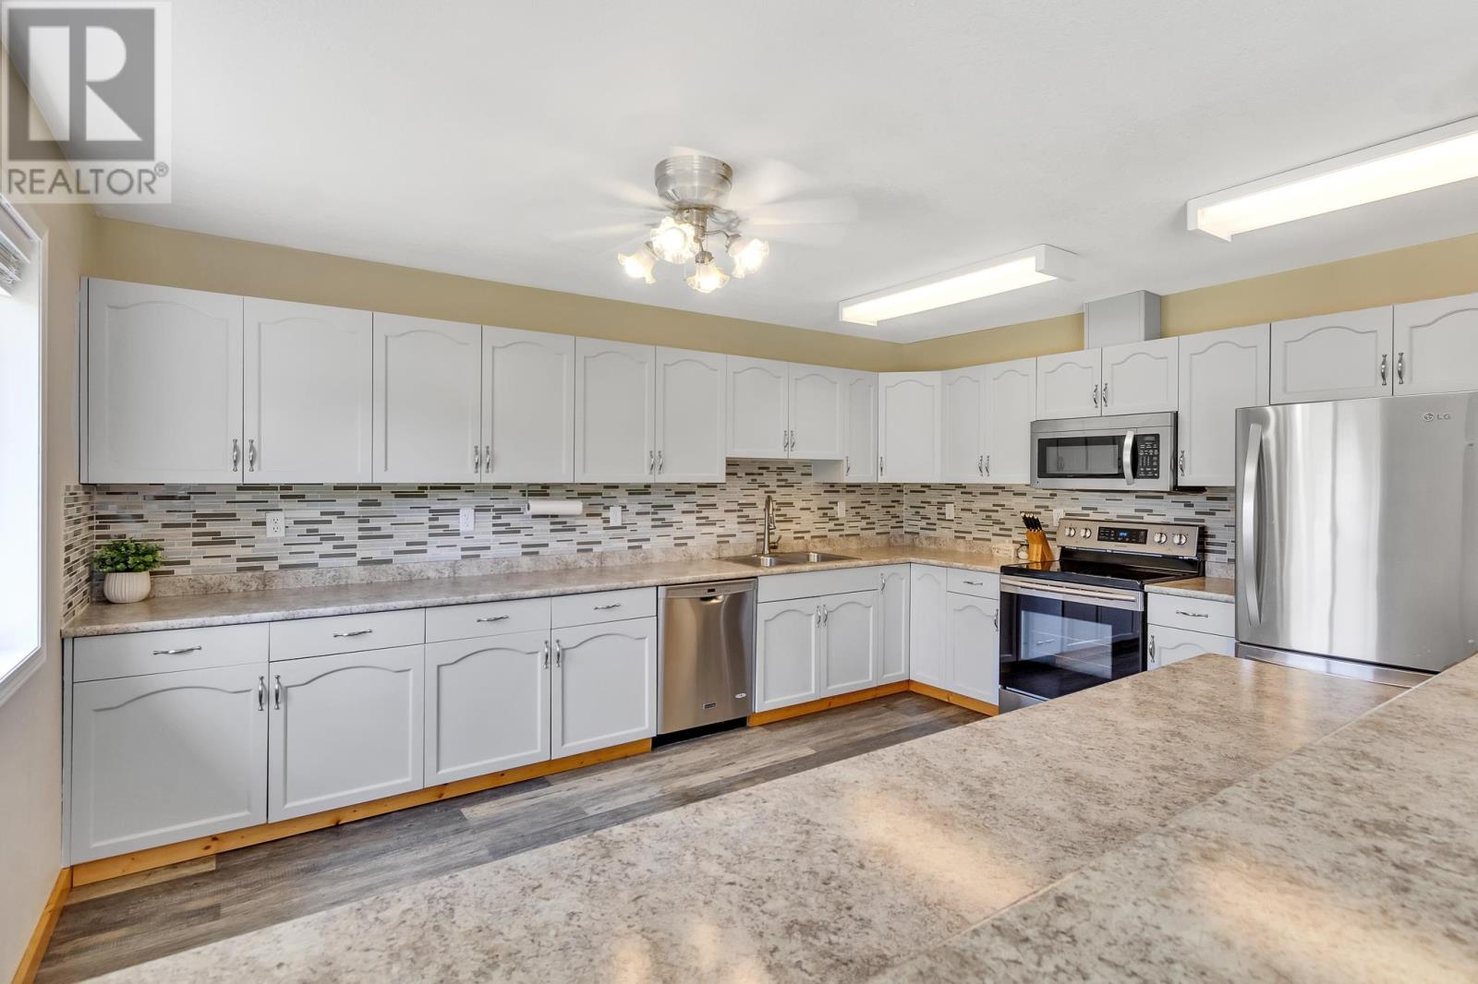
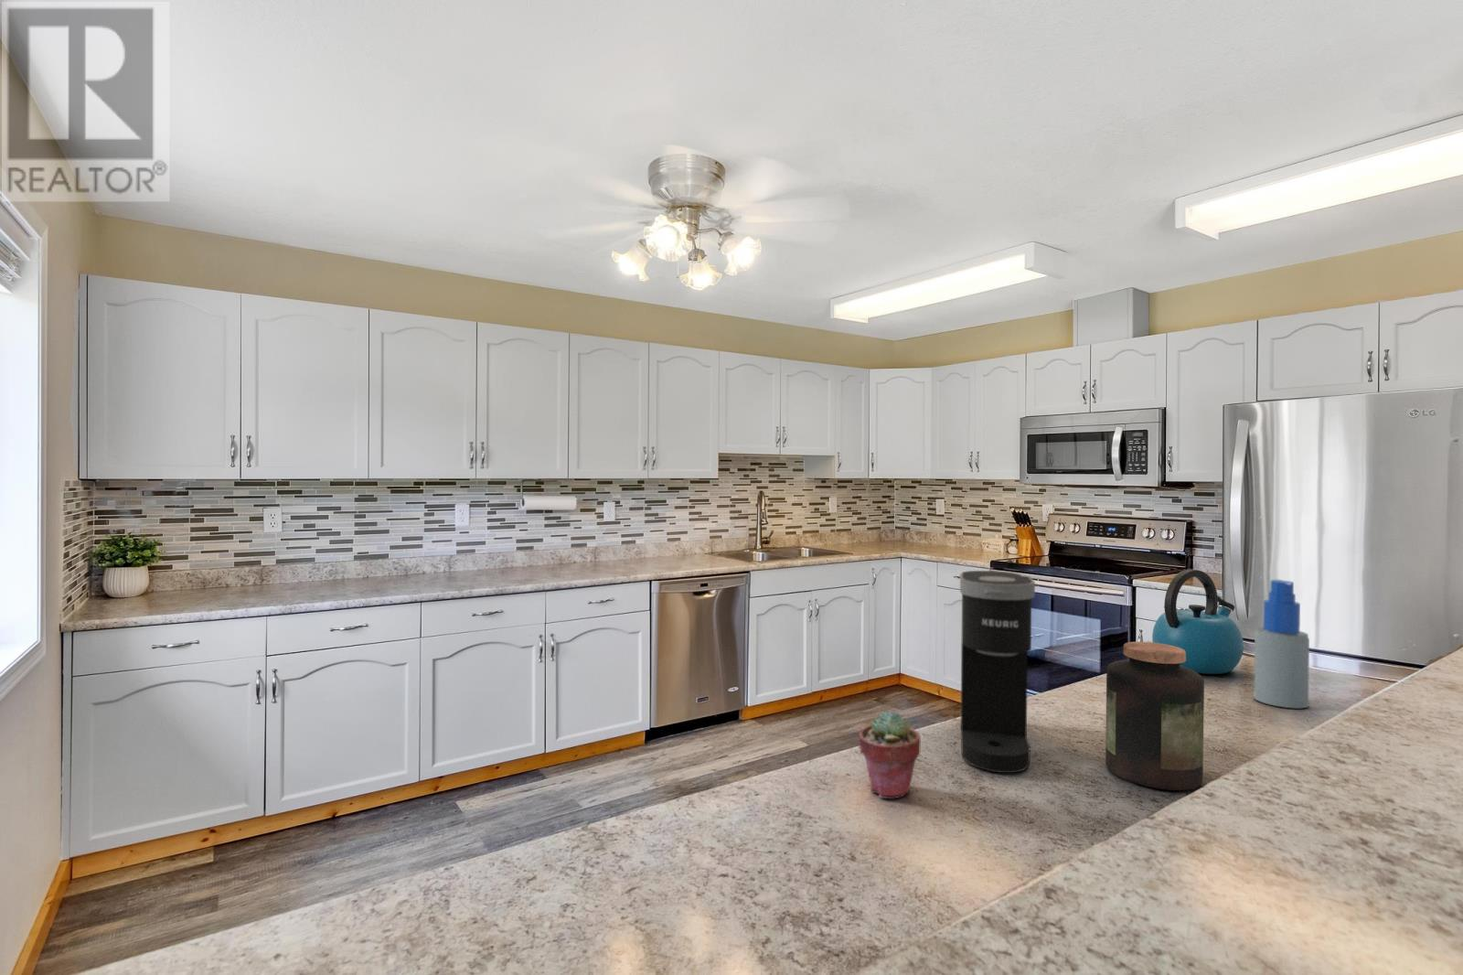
+ jar [1104,641,1205,791]
+ coffee maker [959,570,1036,774]
+ spray bottle [1253,579,1311,708]
+ kettle [1151,568,1244,675]
+ potted succulent [857,709,921,800]
